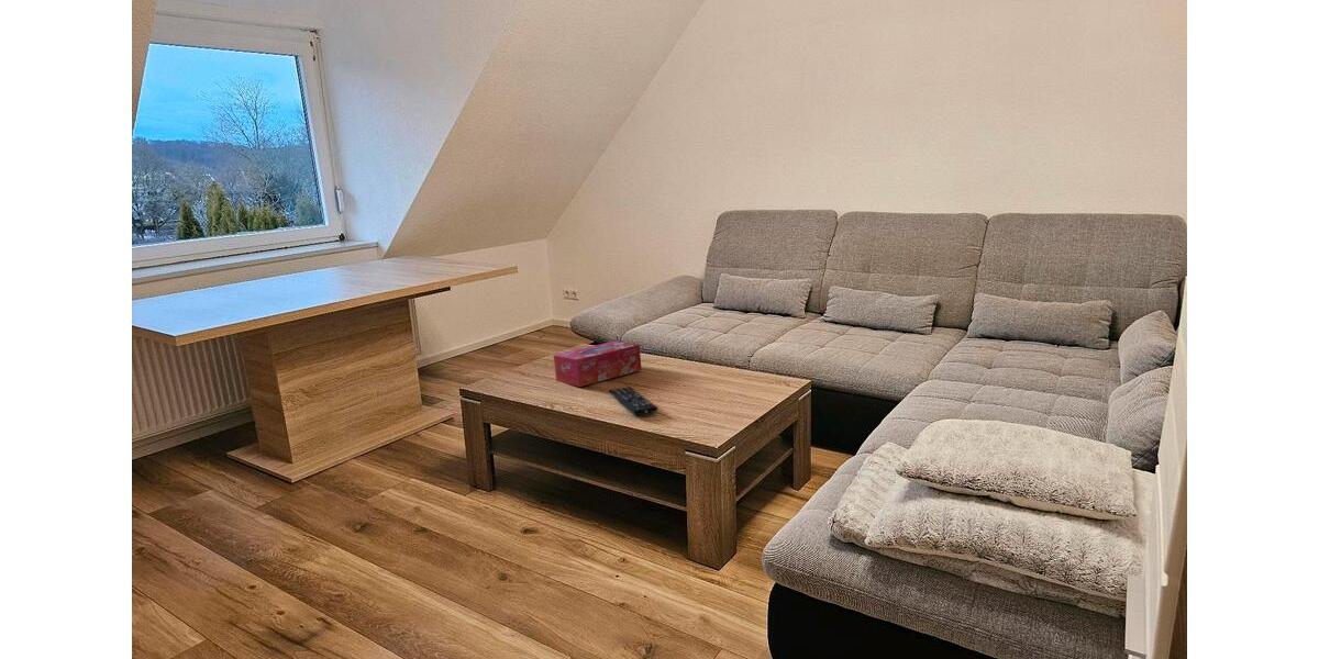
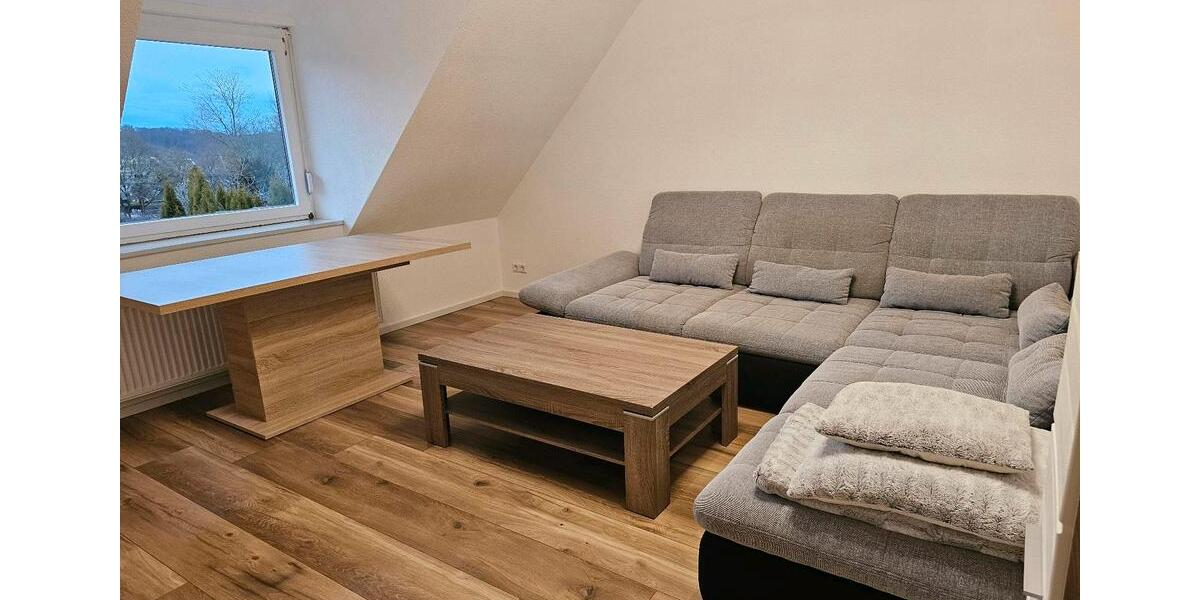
- remote control [608,386,658,416]
- tissue box [553,340,643,388]
